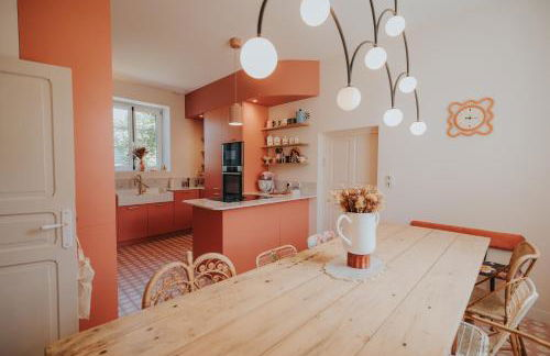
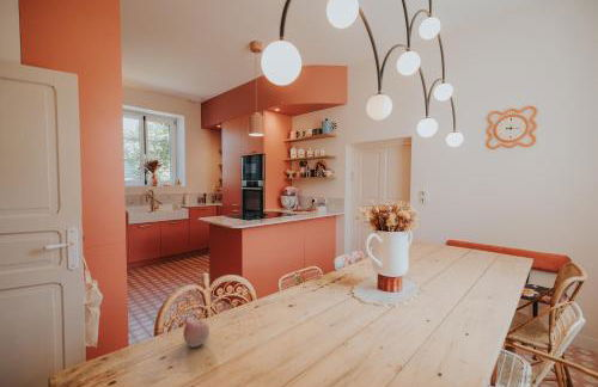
+ apple [182,319,210,349]
